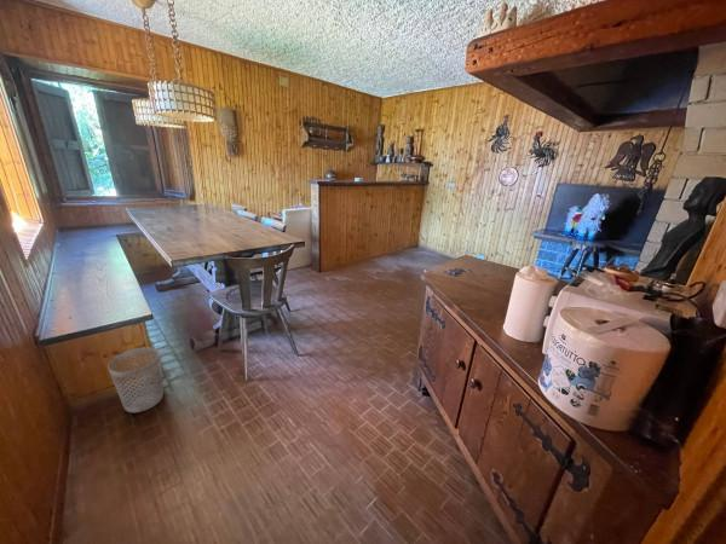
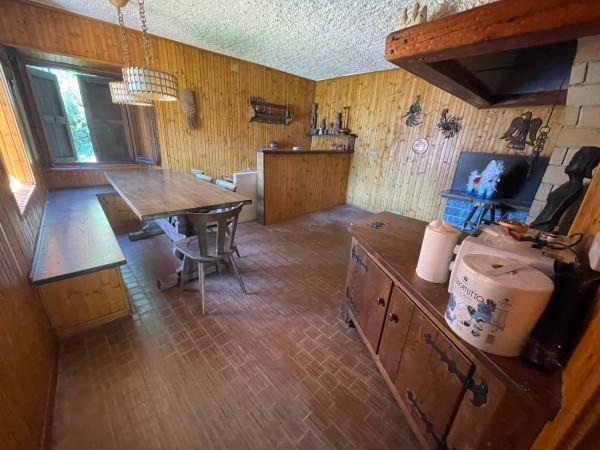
- wastebasket [106,346,165,413]
